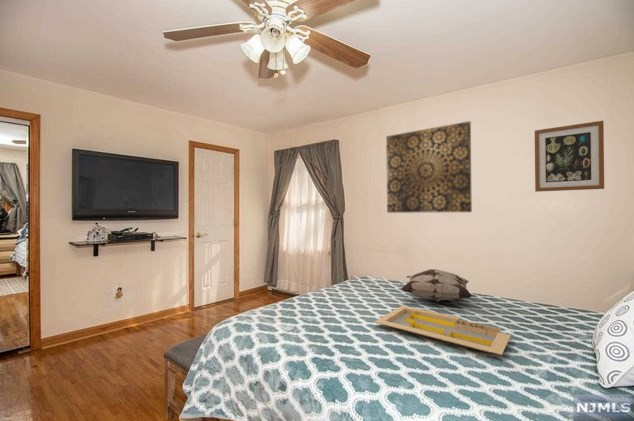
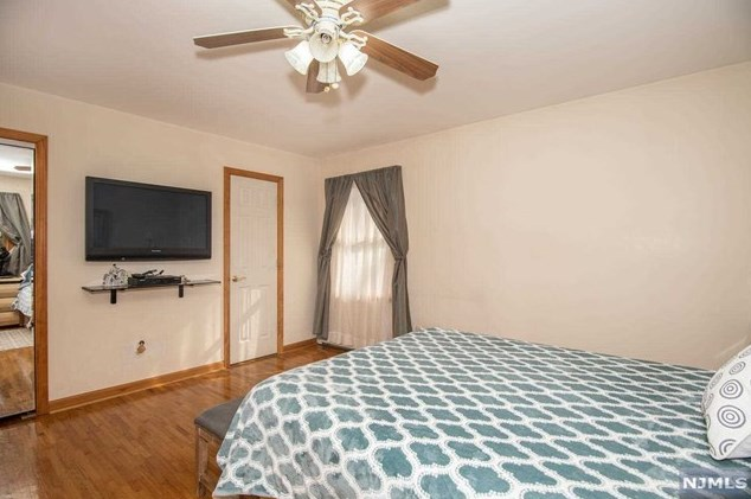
- wall art [385,120,473,214]
- serving tray [374,305,512,356]
- wall art [534,120,605,193]
- decorative pillow [400,268,473,303]
